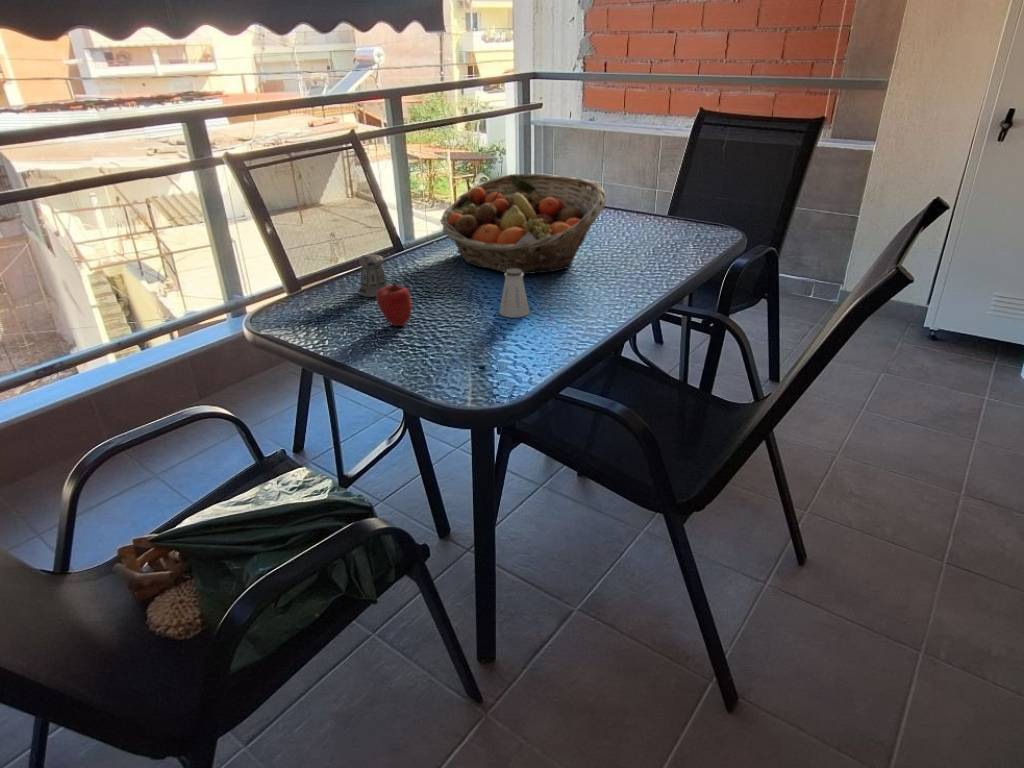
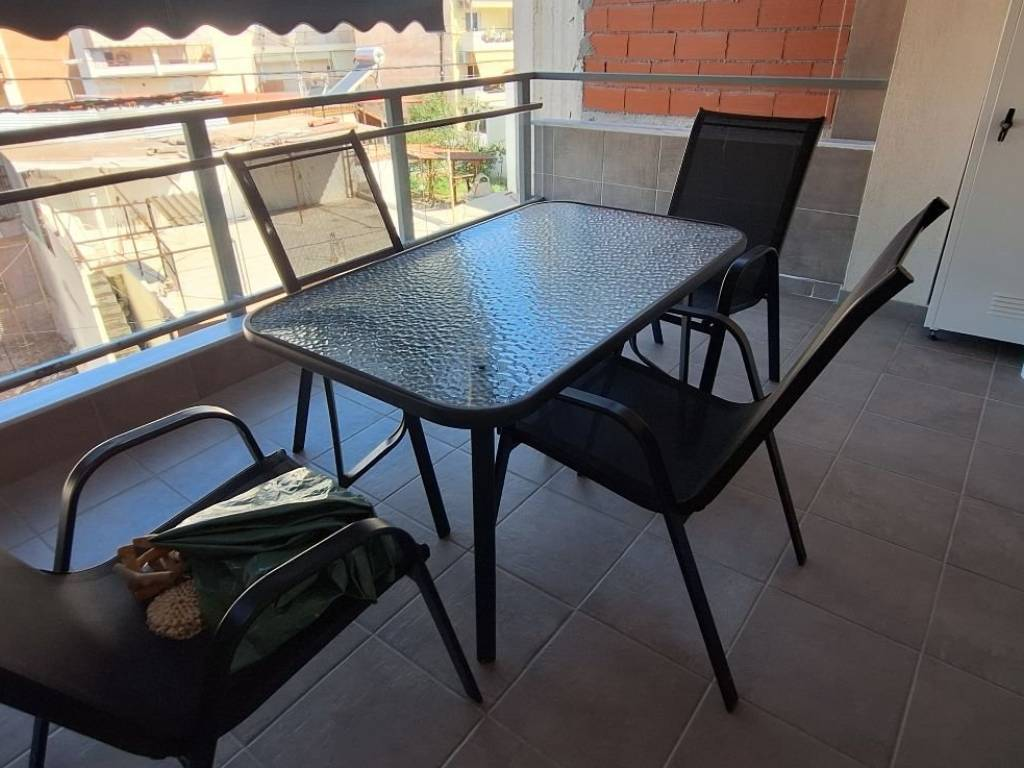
- pepper shaker [357,252,393,298]
- fruit basket [439,173,607,275]
- apple [375,282,413,327]
- saltshaker [498,269,531,319]
